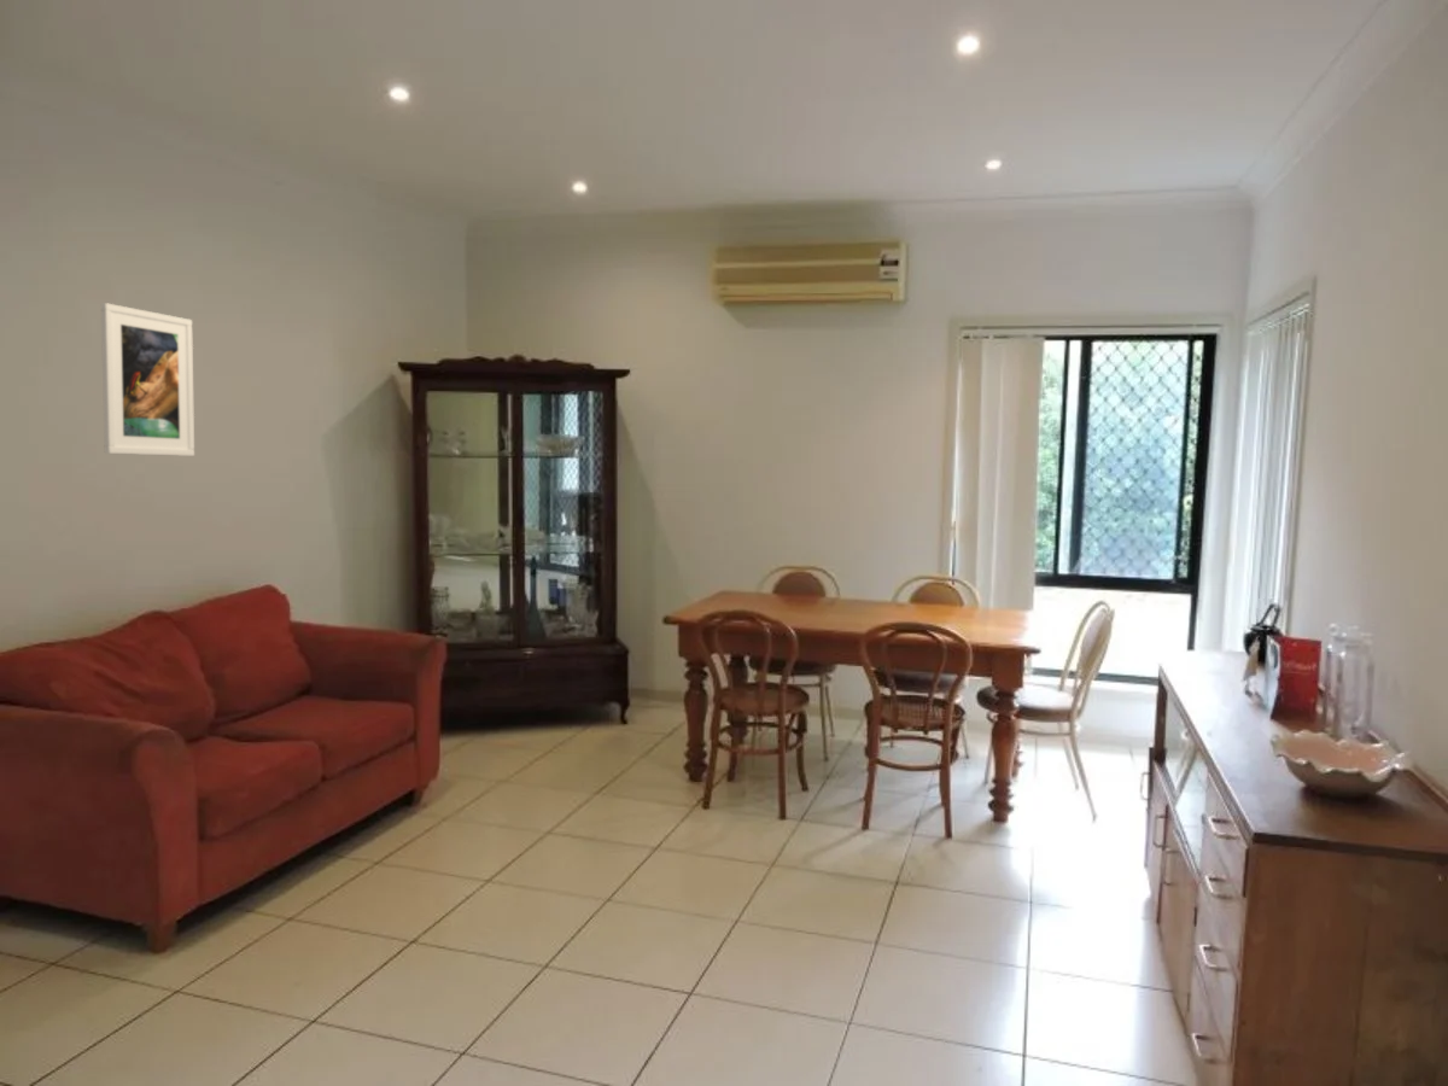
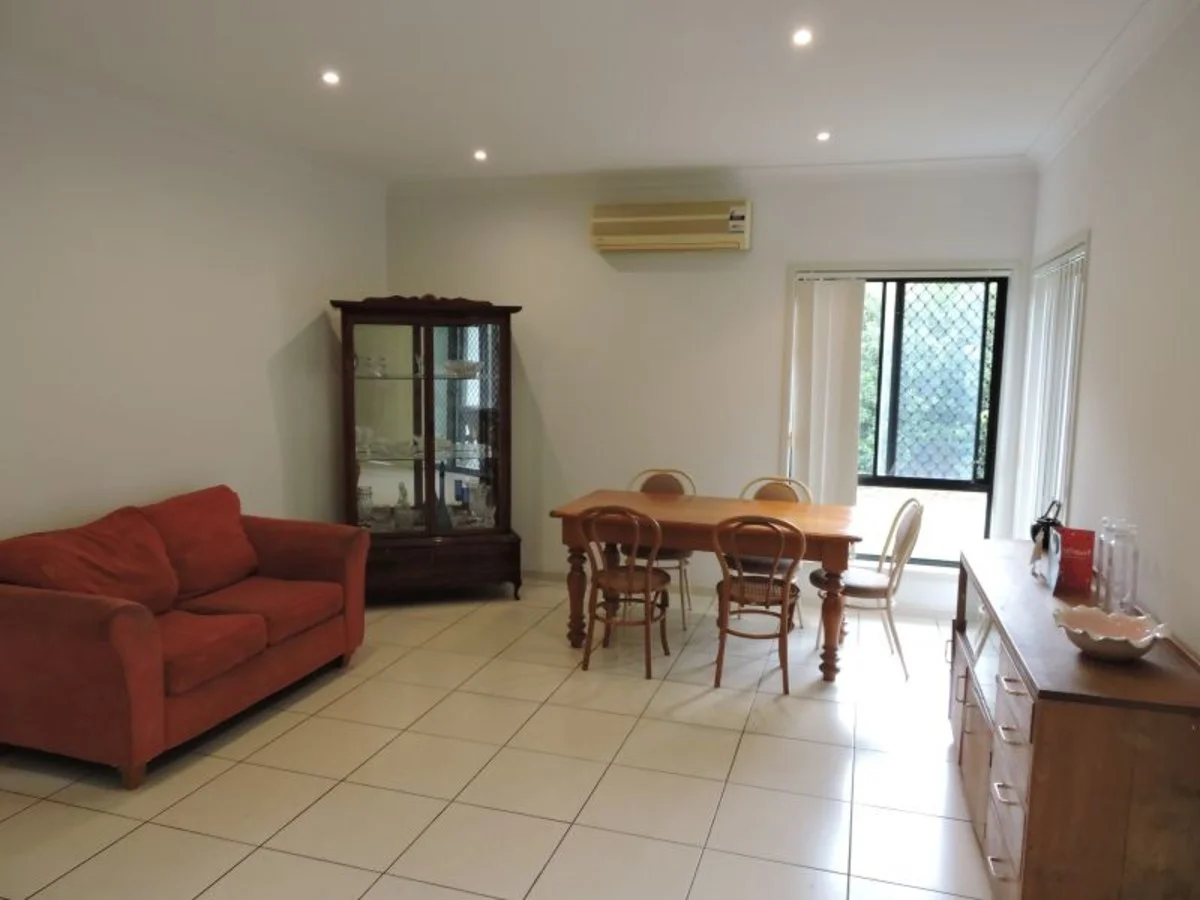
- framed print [100,302,195,457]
